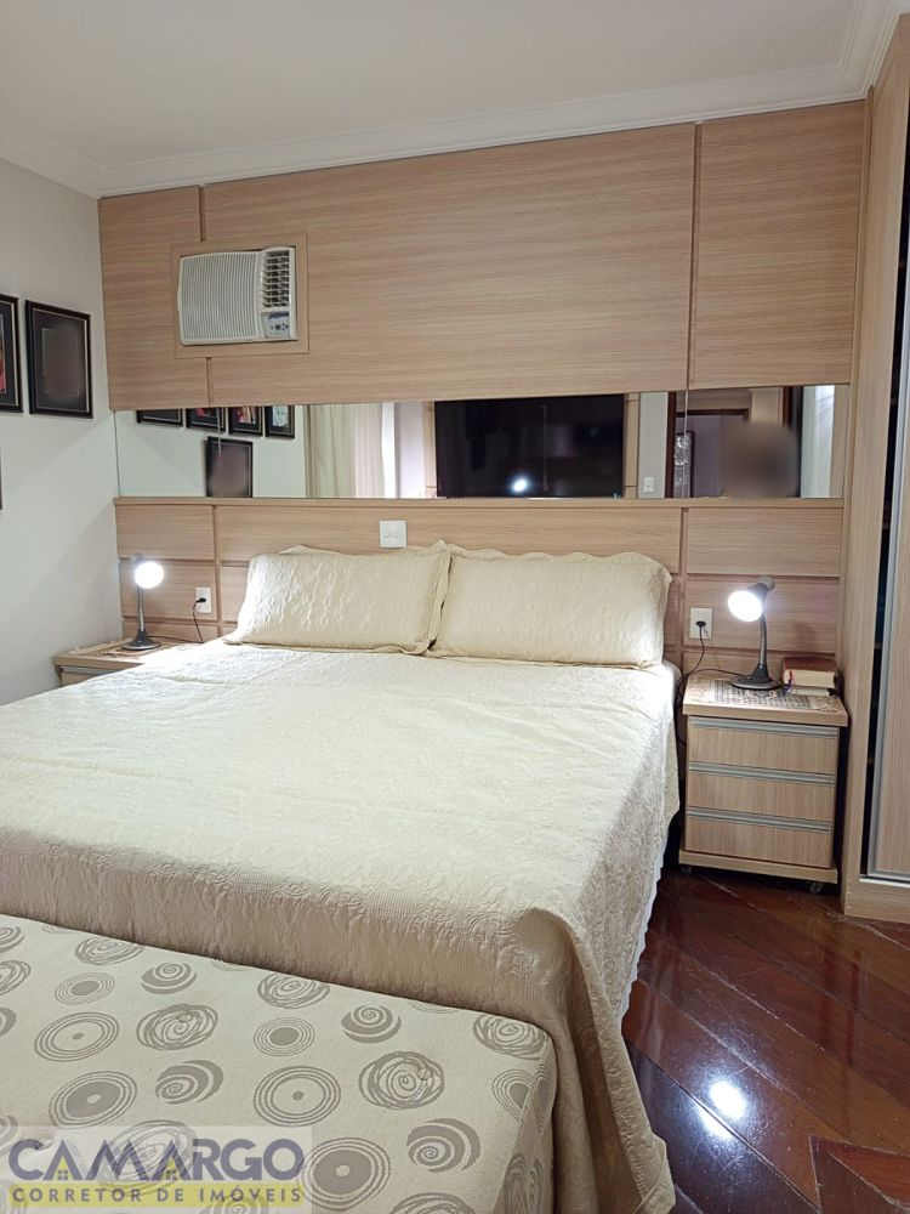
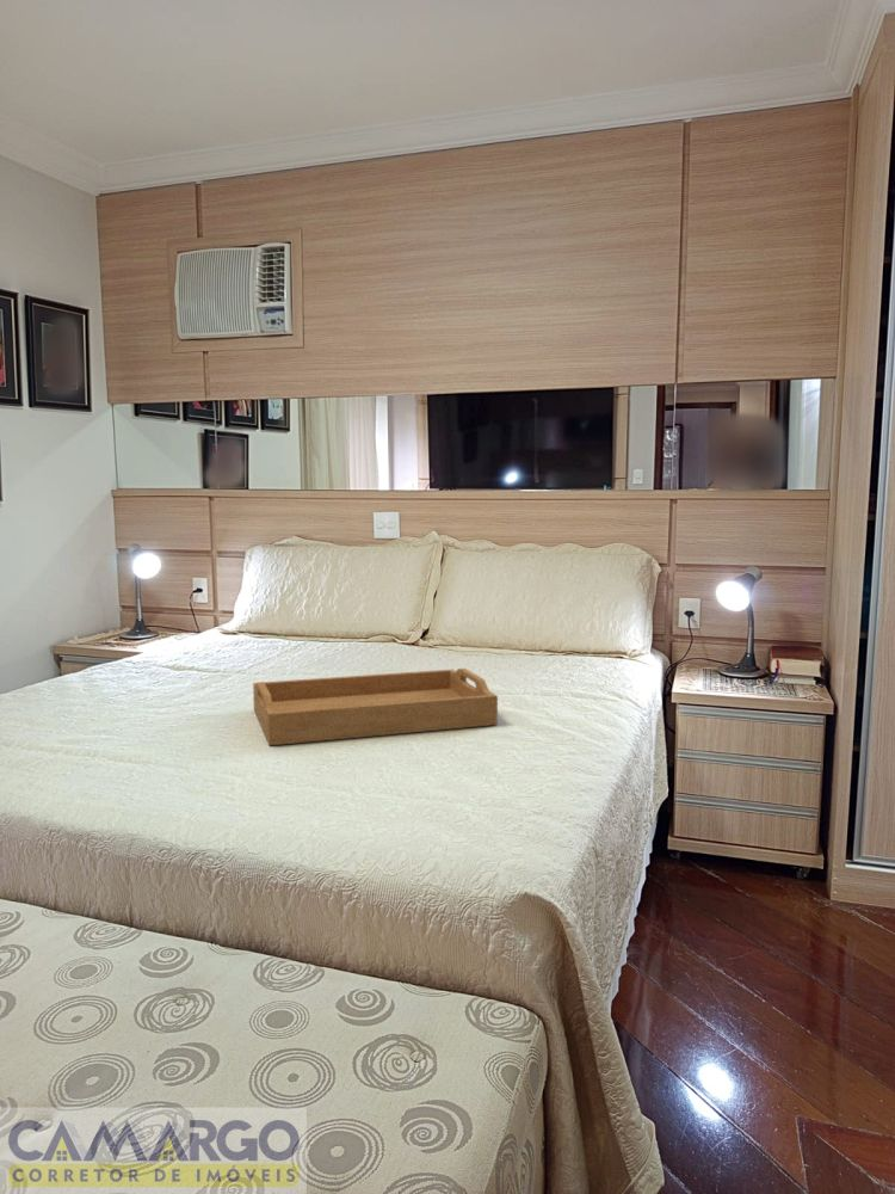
+ serving tray [252,667,499,746]
